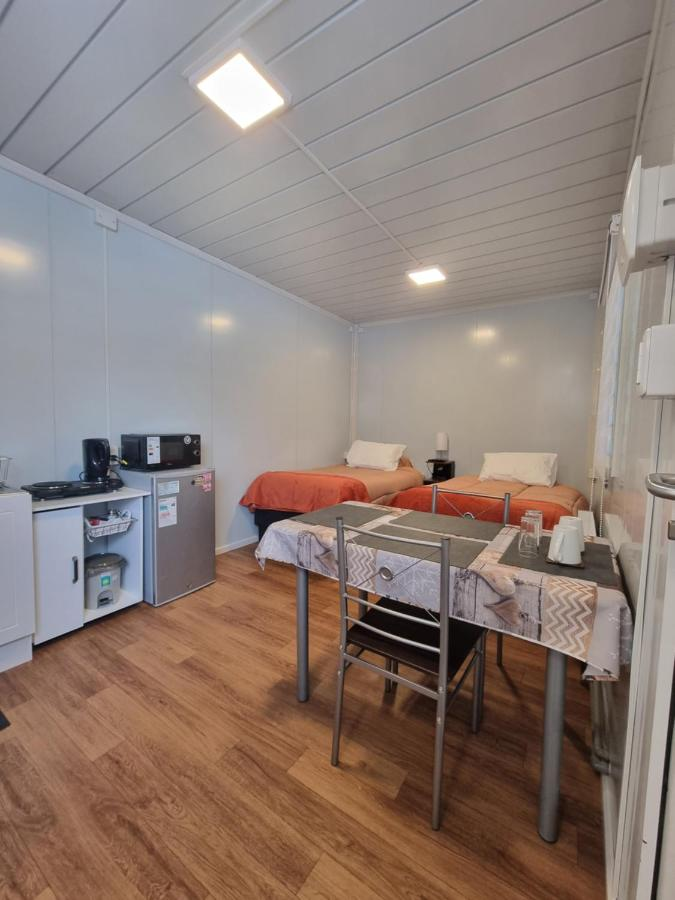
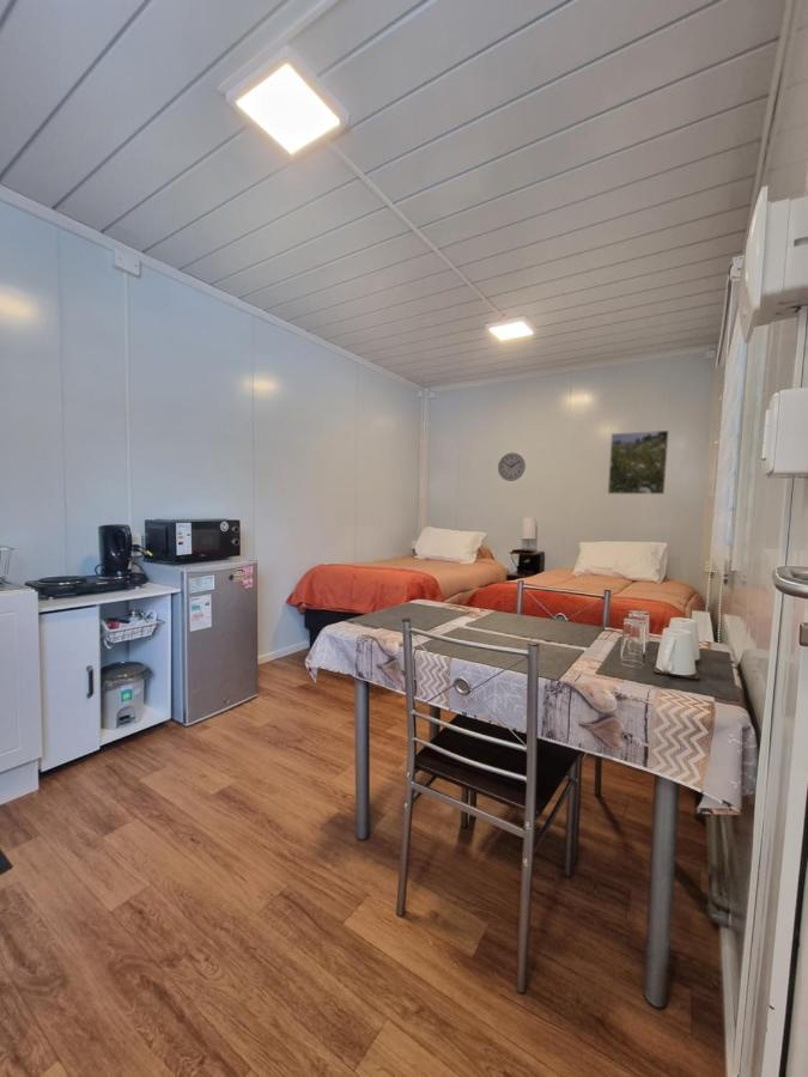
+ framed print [607,430,670,495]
+ wall clock [497,451,527,482]
